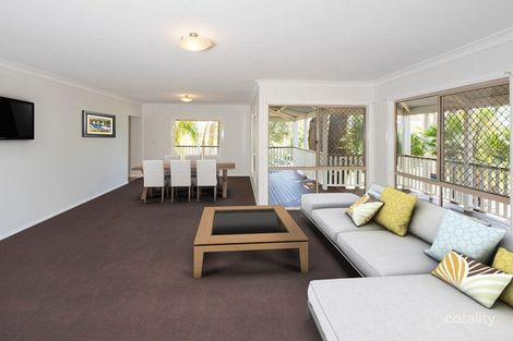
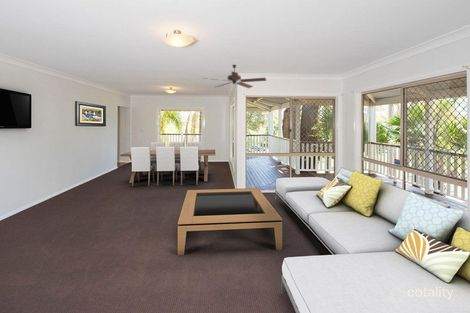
+ ceiling fan [201,64,267,89]
